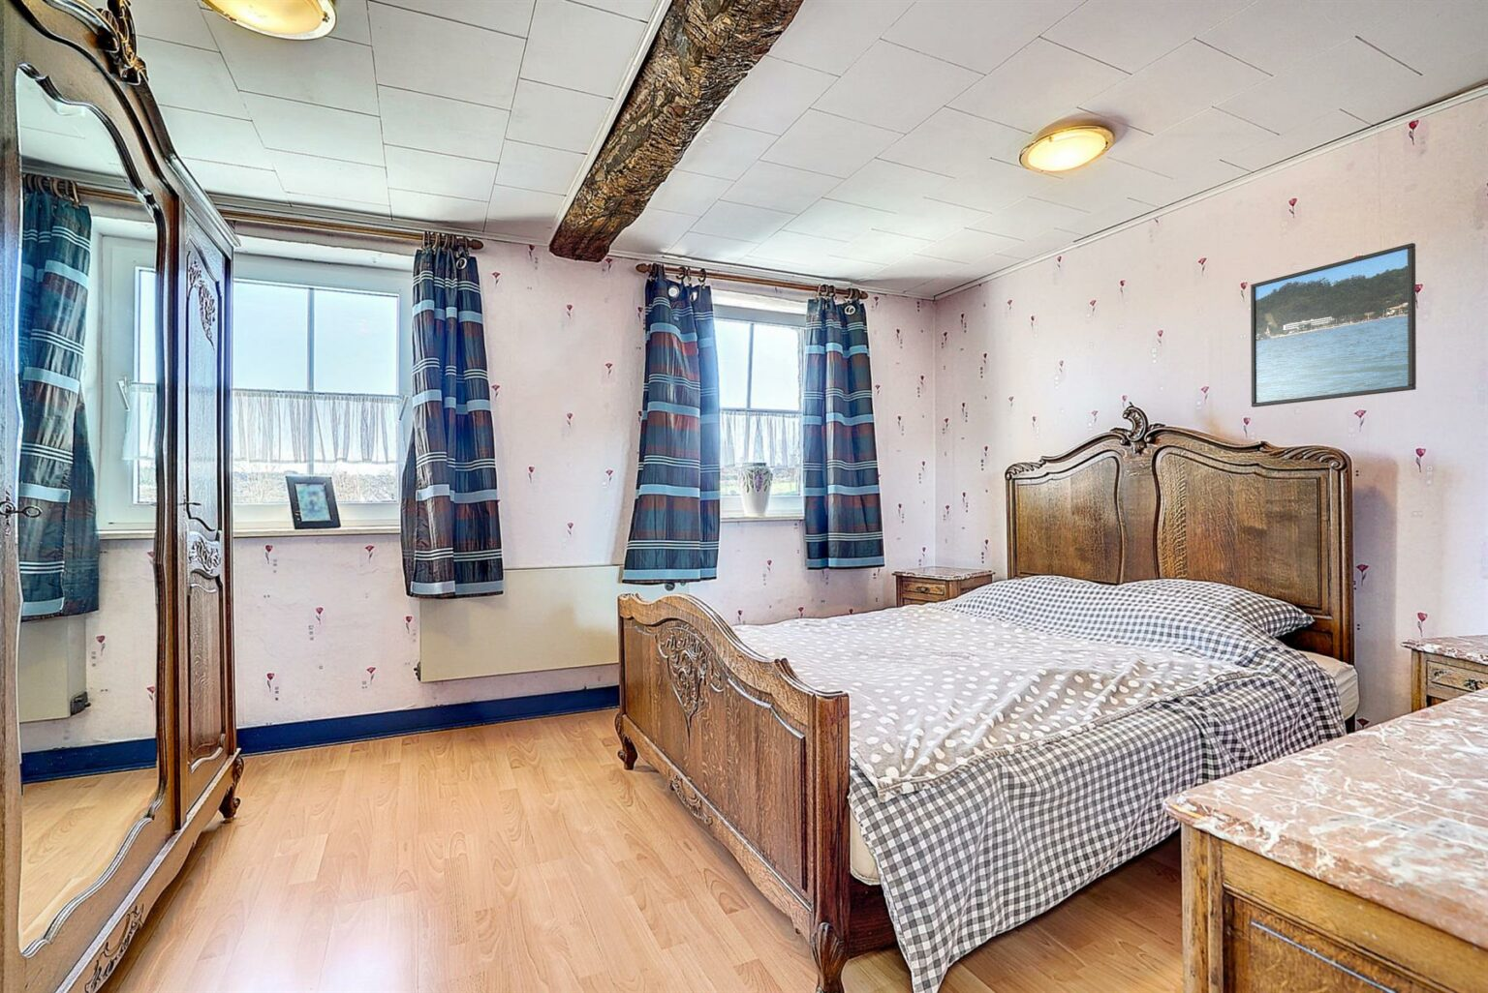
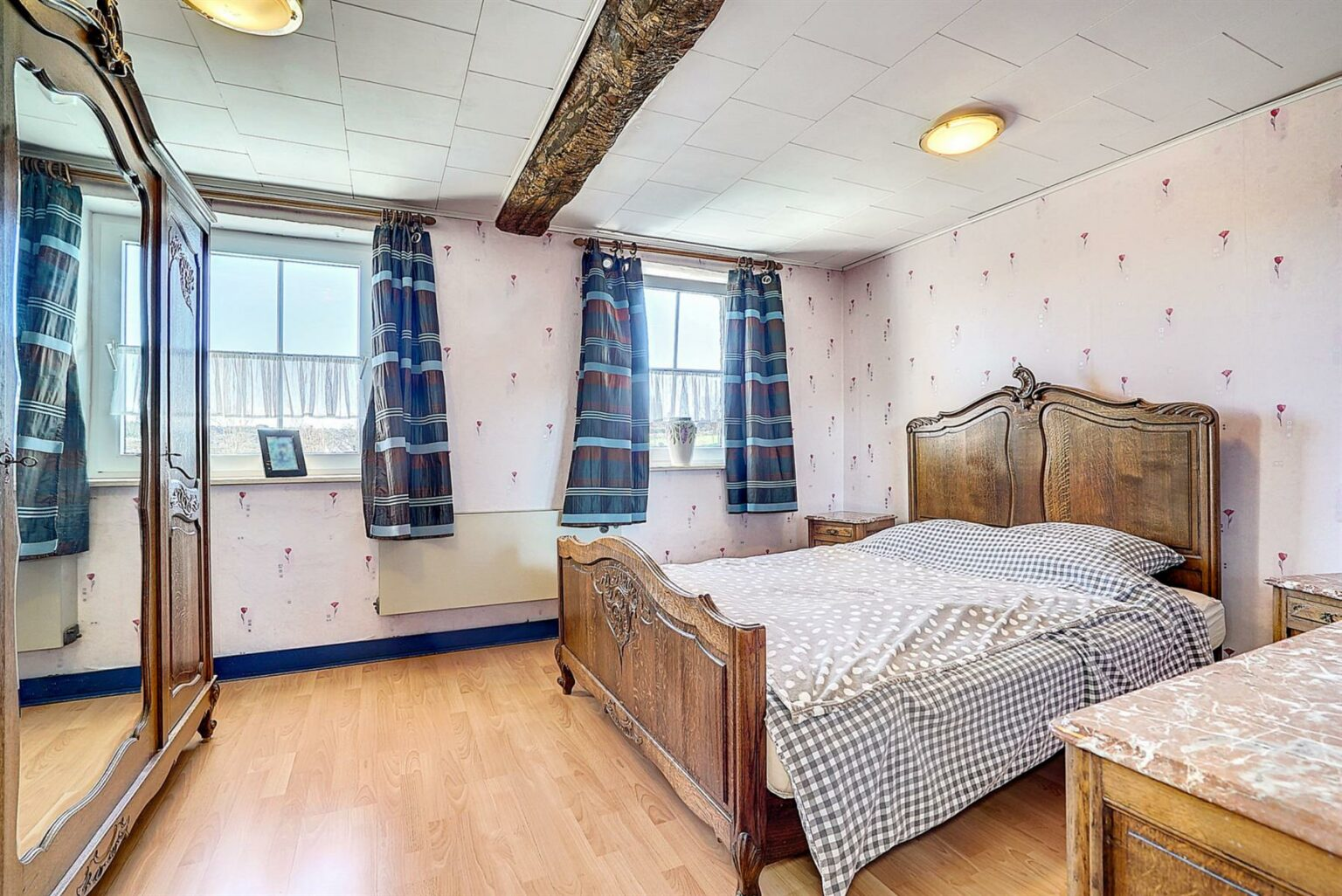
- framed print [1250,242,1417,409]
